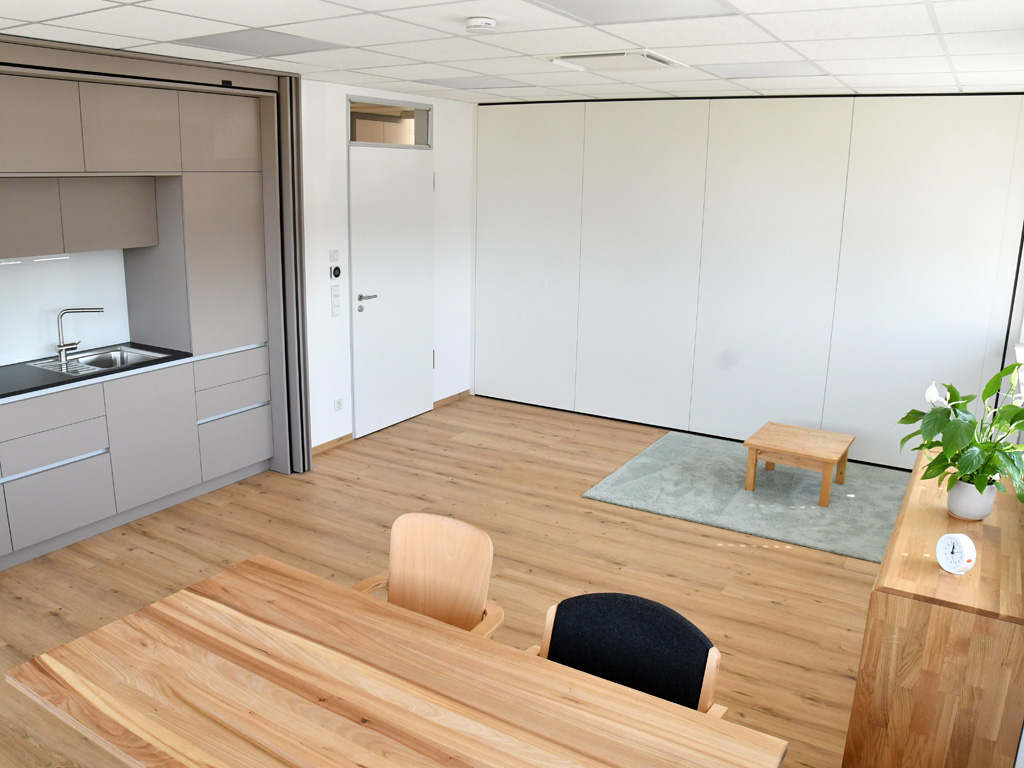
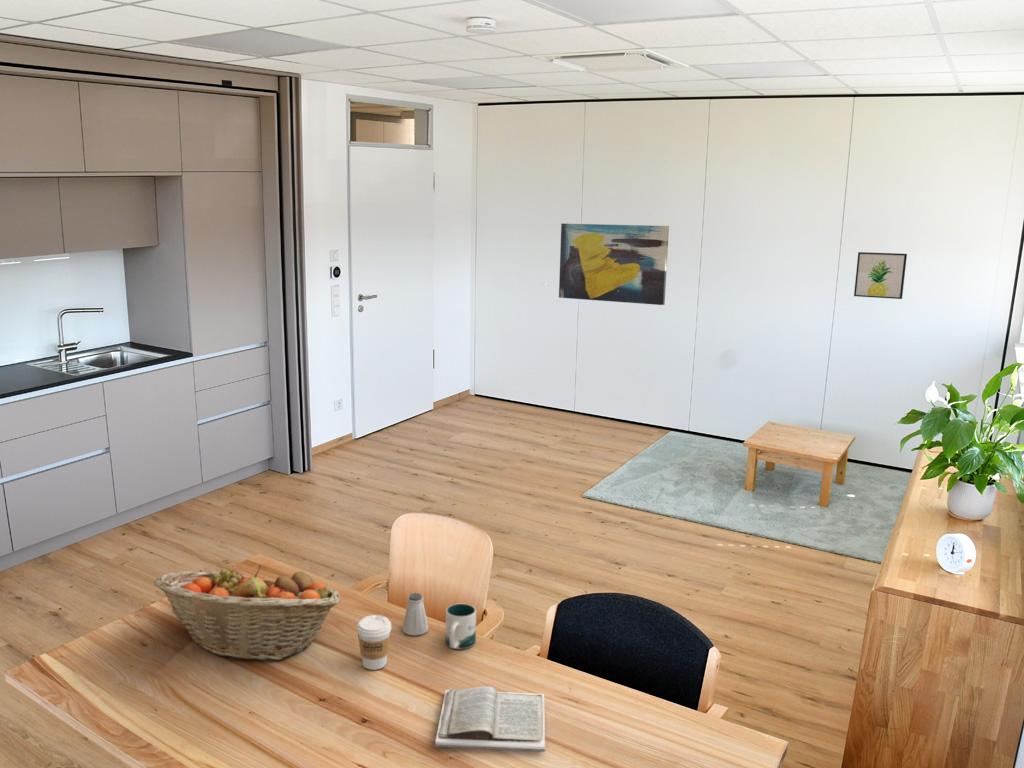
+ saltshaker [401,592,430,636]
+ fruit basket [153,564,342,661]
+ coffee cup [356,614,392,671]
+ book [434,685,546,753]
+ mug [445,603,477,650]
+ wall art [558,223,670,306]
+ wall art [853,251,908,300]
